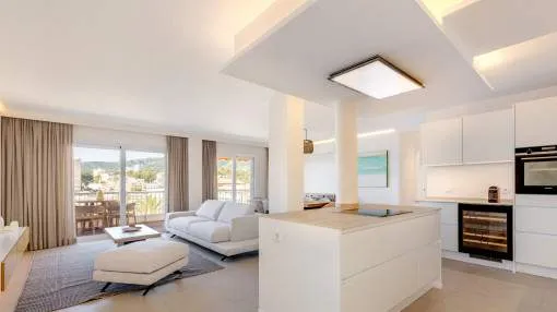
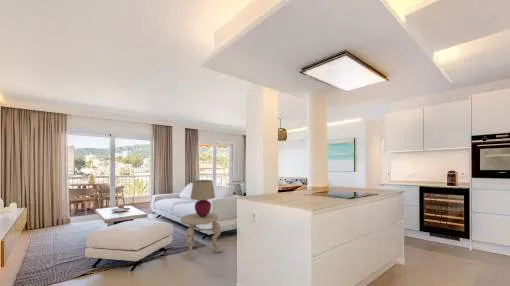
+ side table [180,212,223,262]
+ table lamp [189,179,216,217]
